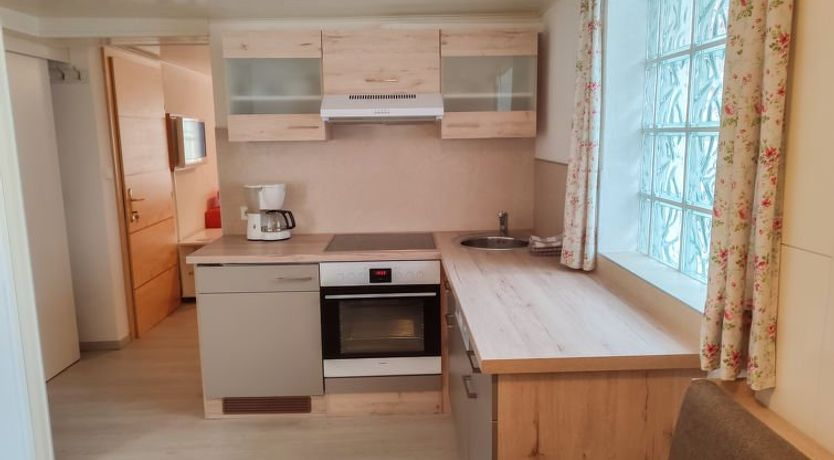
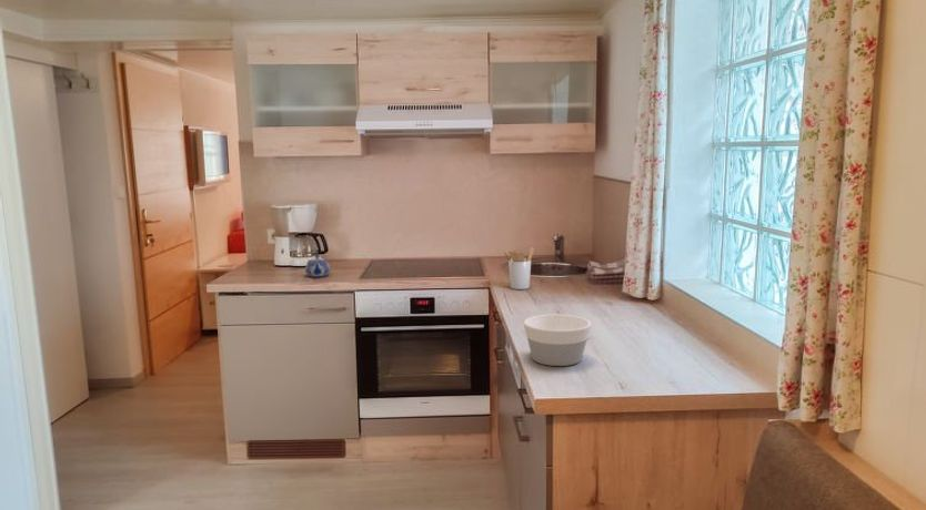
+ bowl [522,314,592,367]
+ utensil holder [503,246,535,290]
+ teapot [304,254,332,278]
